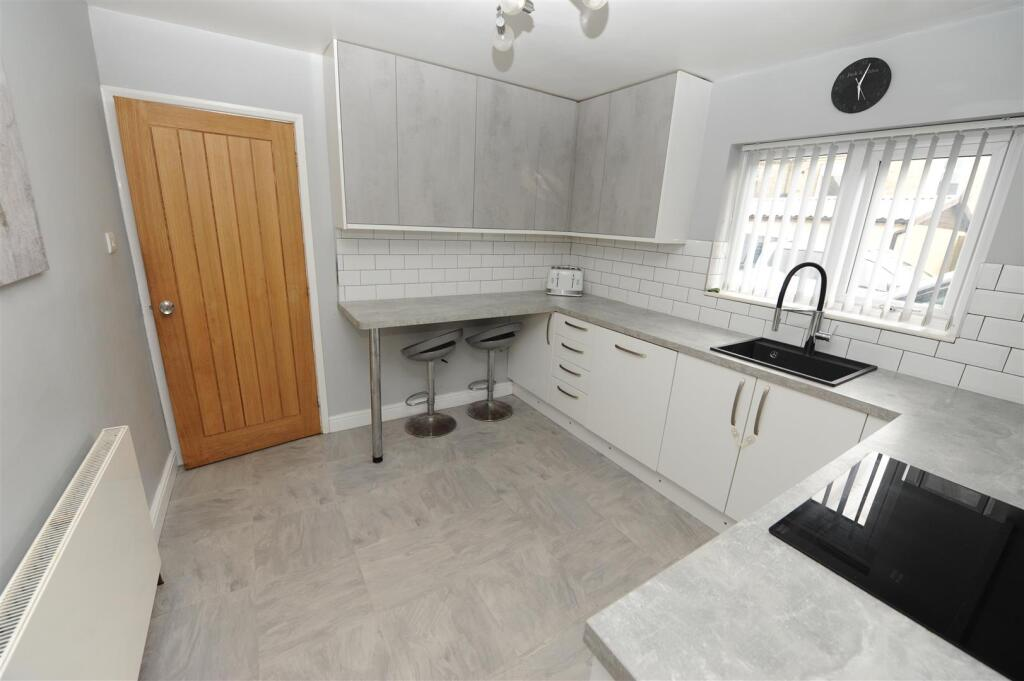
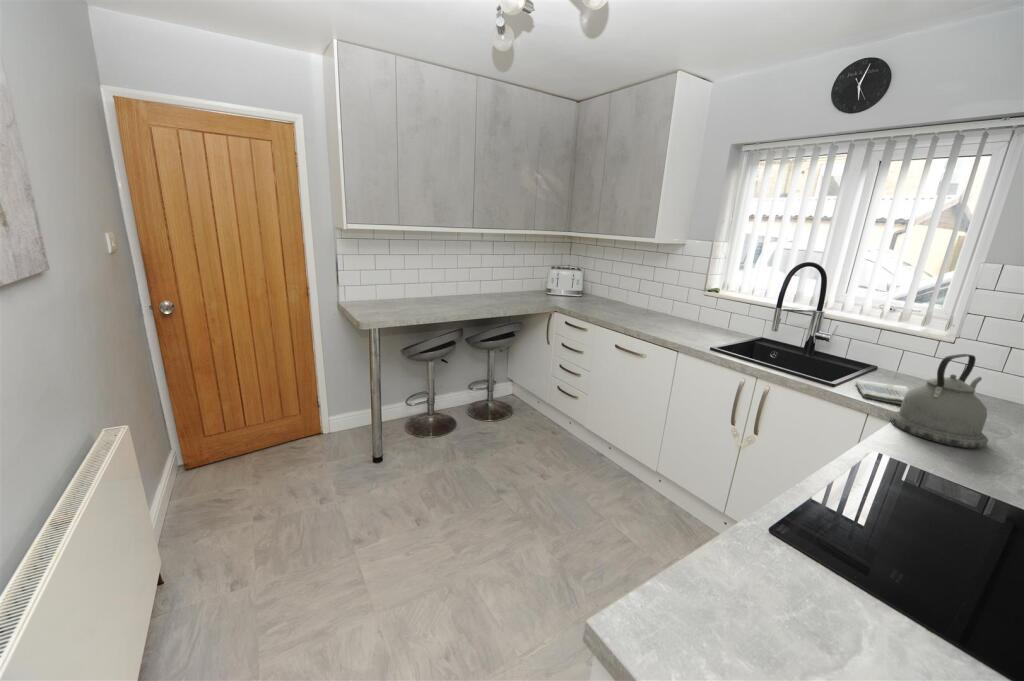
+ dish towel [855,380,909,405]
+ kettle [889,353,989,449]
